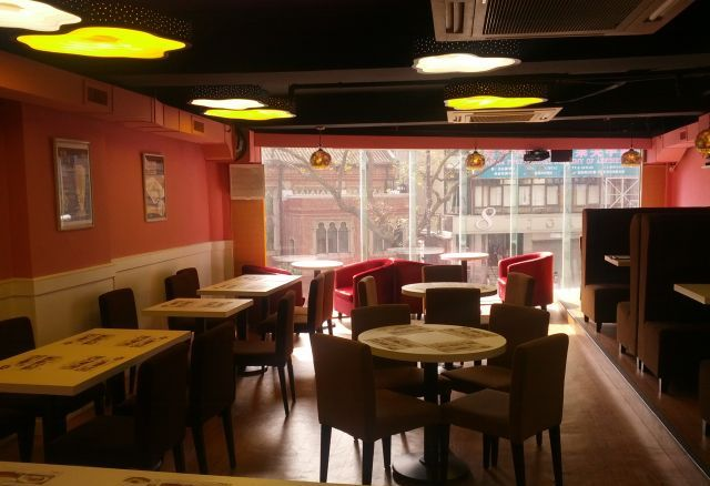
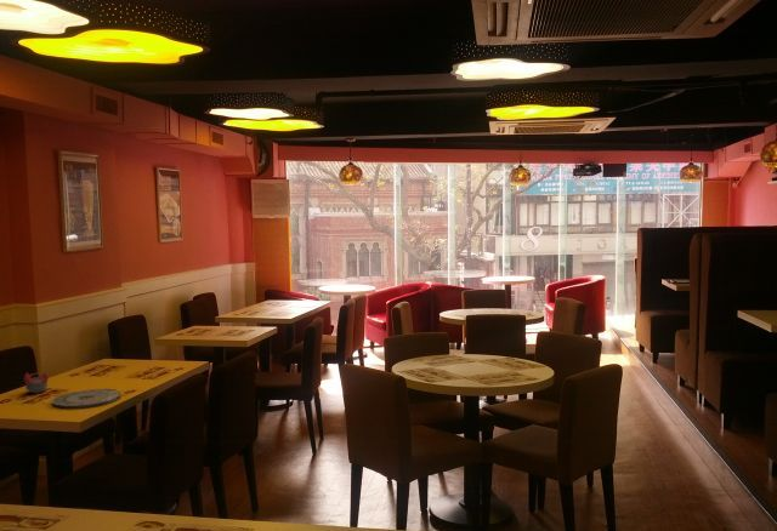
+ plate [51,388,121,410]
+ napkin holder [23,370,50,394]
